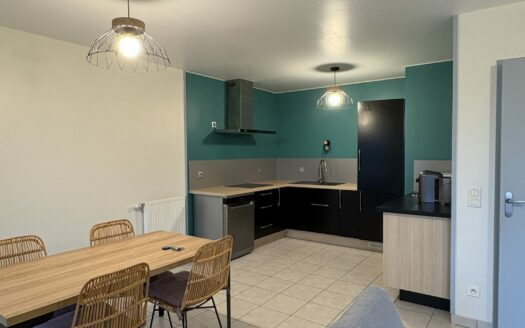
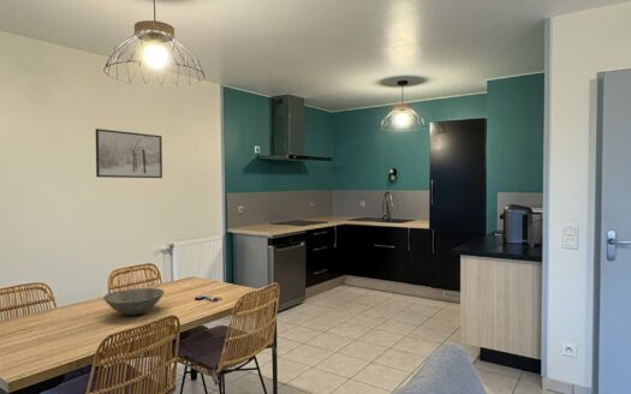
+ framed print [95,127,163,179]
+ bowl [102,287,166,316]
